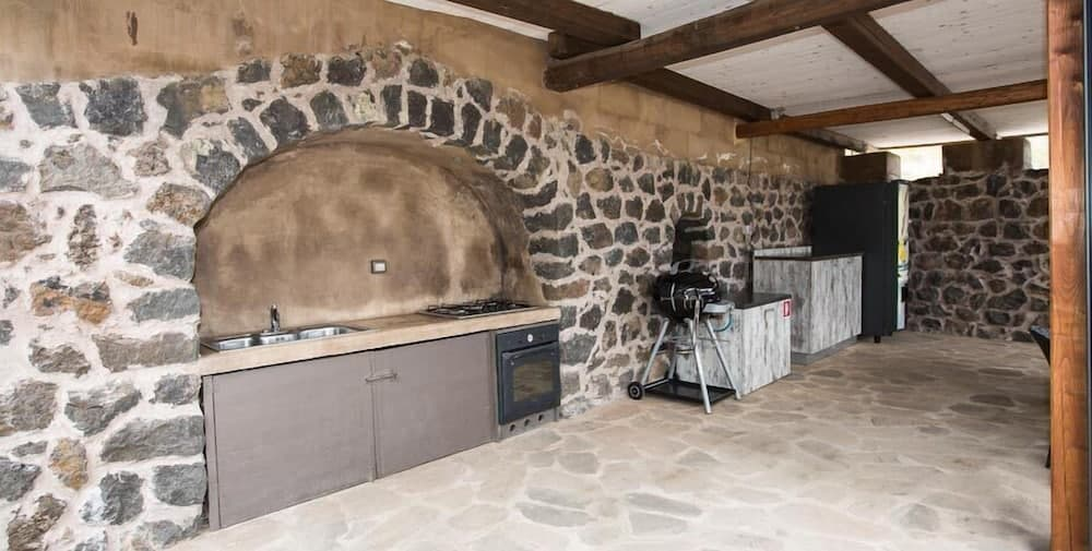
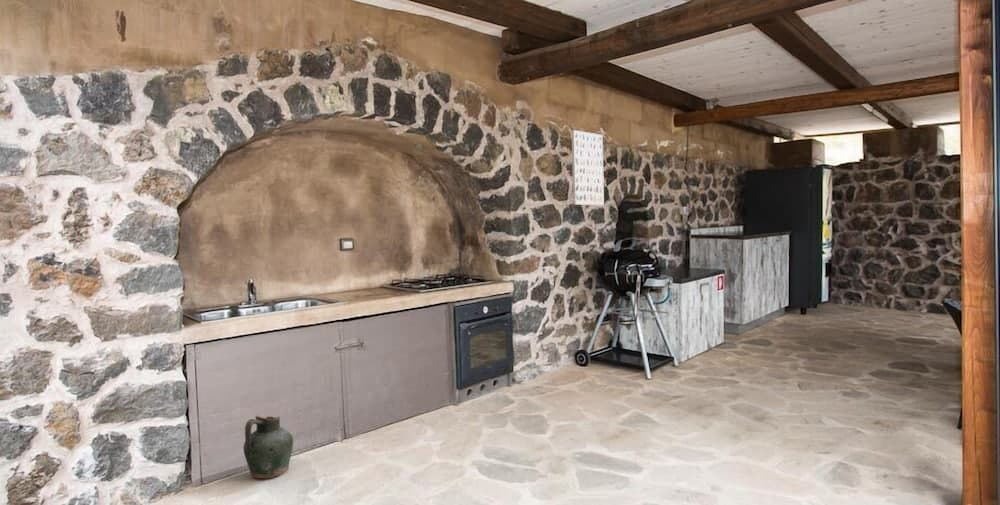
+ ceramic jug [242,415,294,479]
+ wall art [571,129,605,206]
